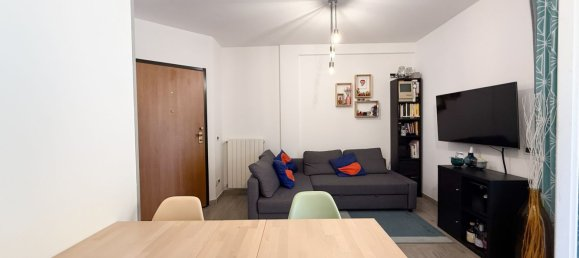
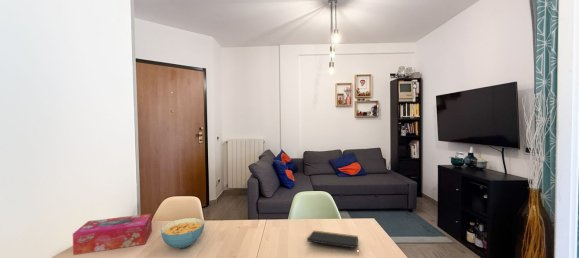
+ notepad [306,230,360,256]
+ tissue box [72,213,153,256]
+ cereal bowl [160,217,205,249]
